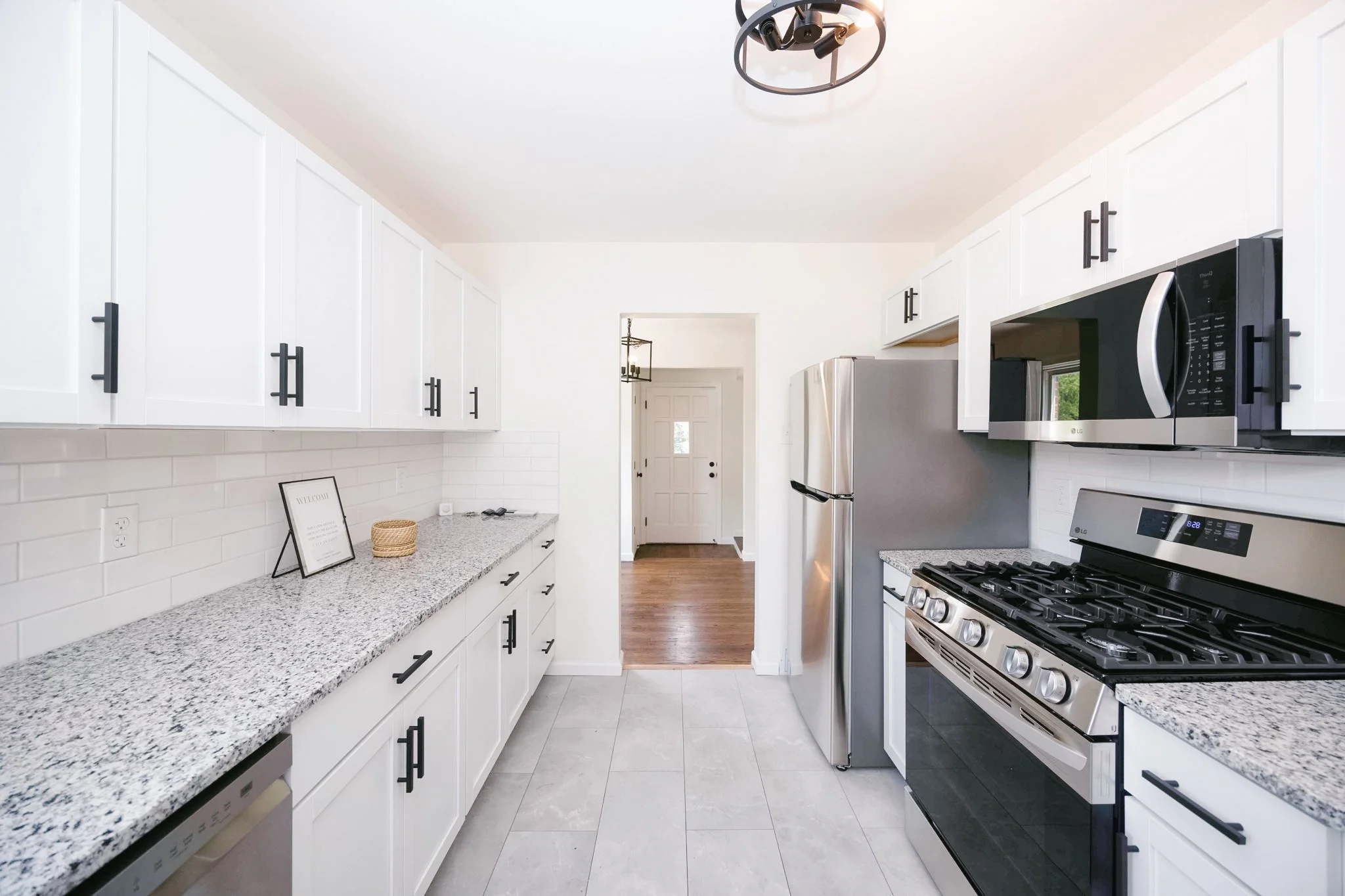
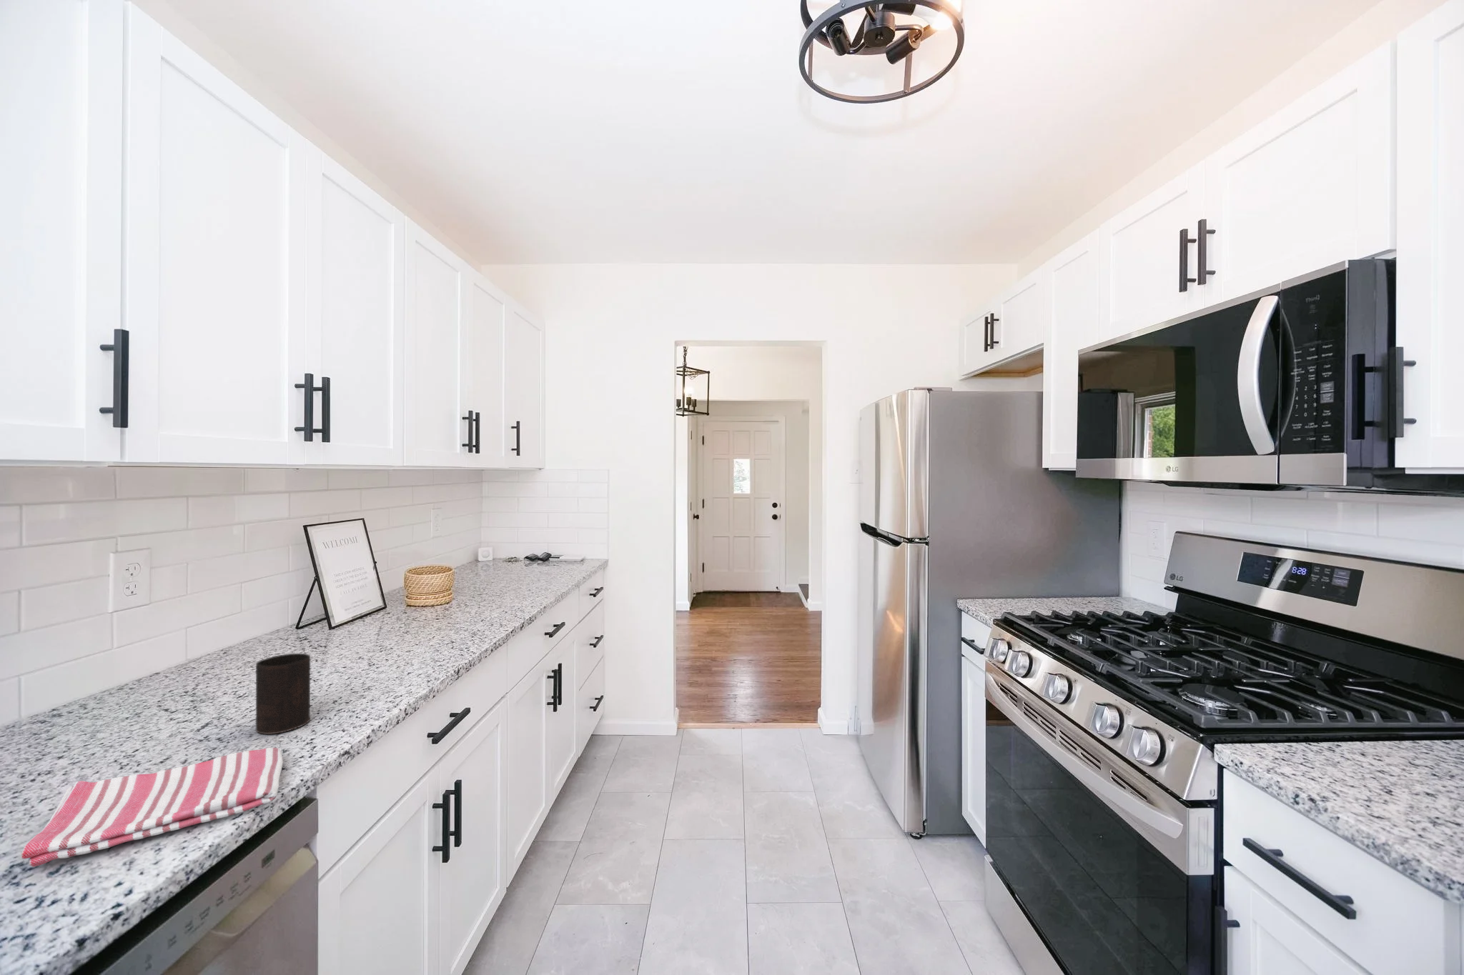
+ dish towel [21,748,284,868]
+ cup [255,653,311,735]
